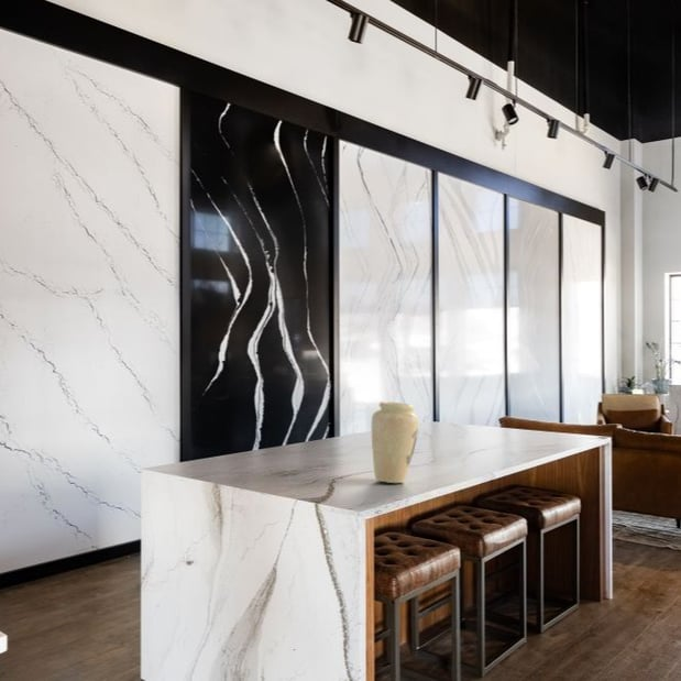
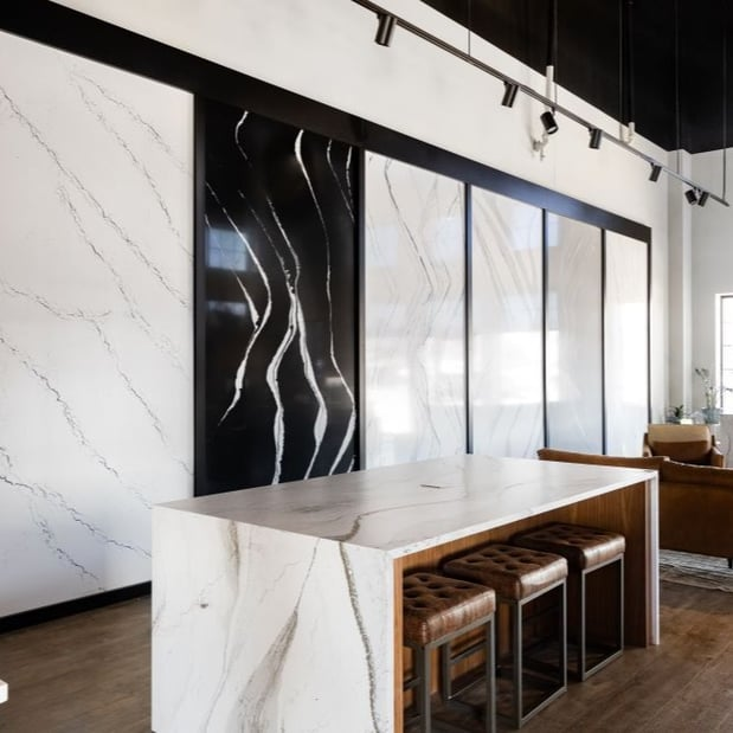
- vase [371,400,420,484]
